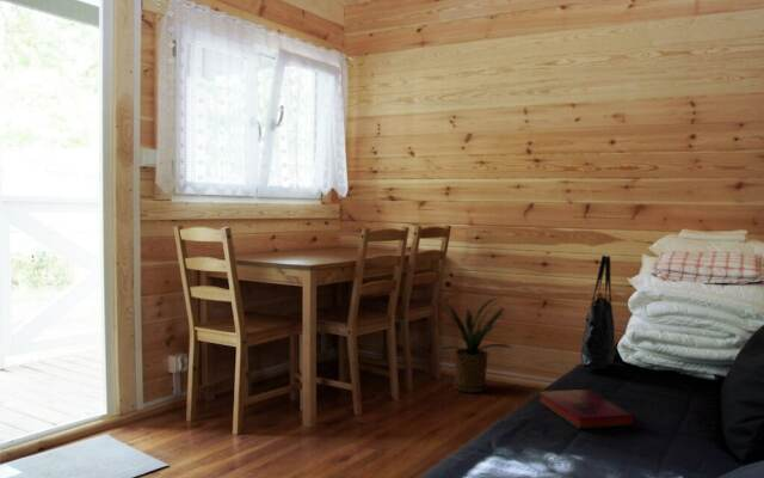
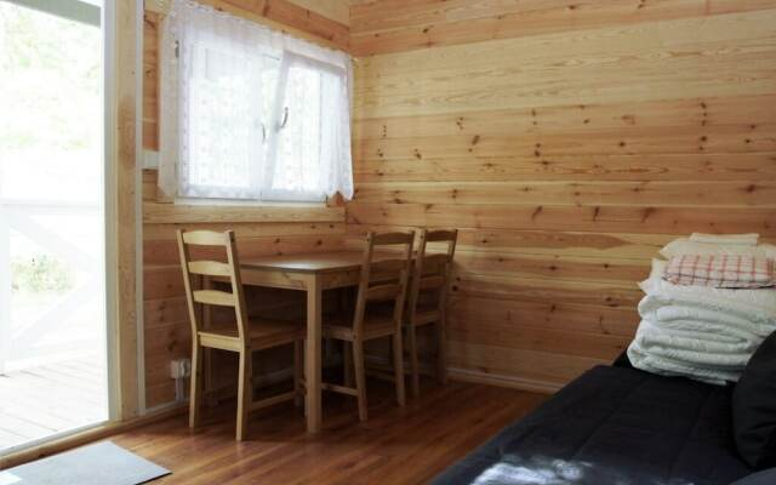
- hardback book [537,388,636,430]
- house plant [425,295,515,394]
- tote bag [580,255,616,370]
